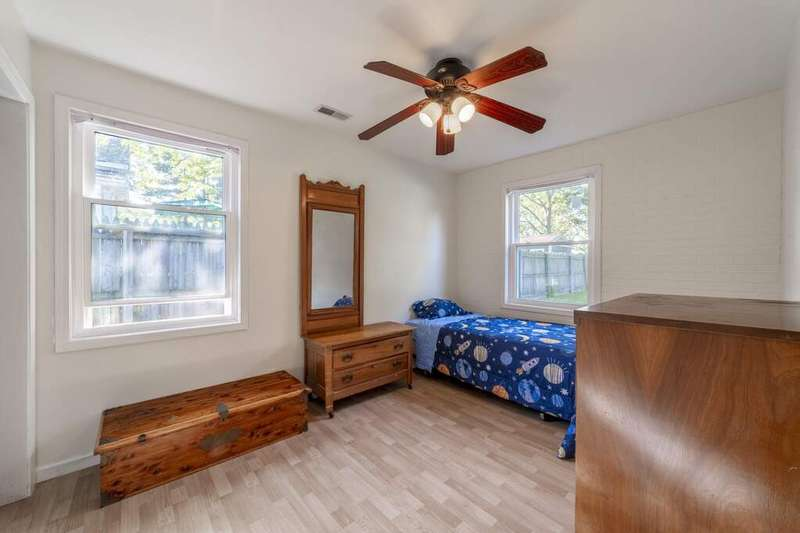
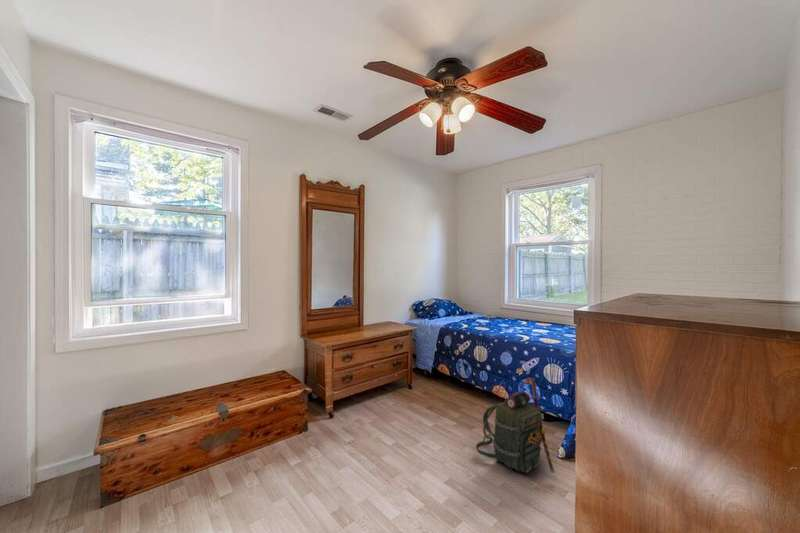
+ backpack [475,377,556,474]
